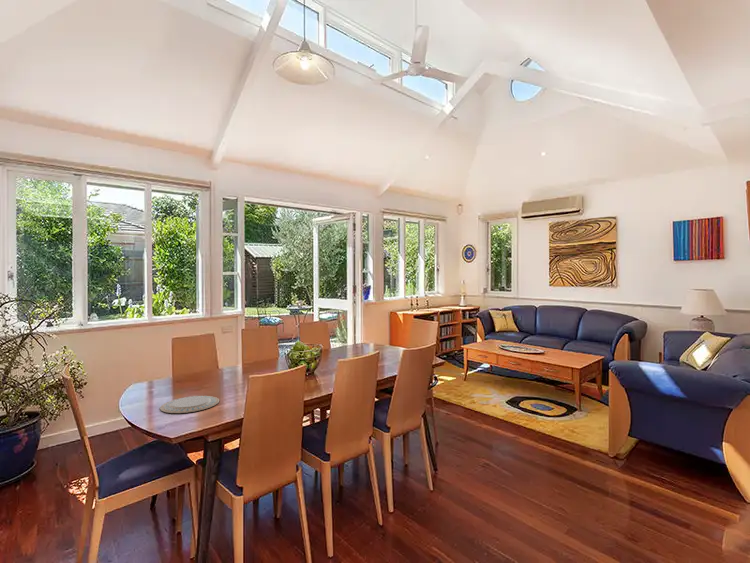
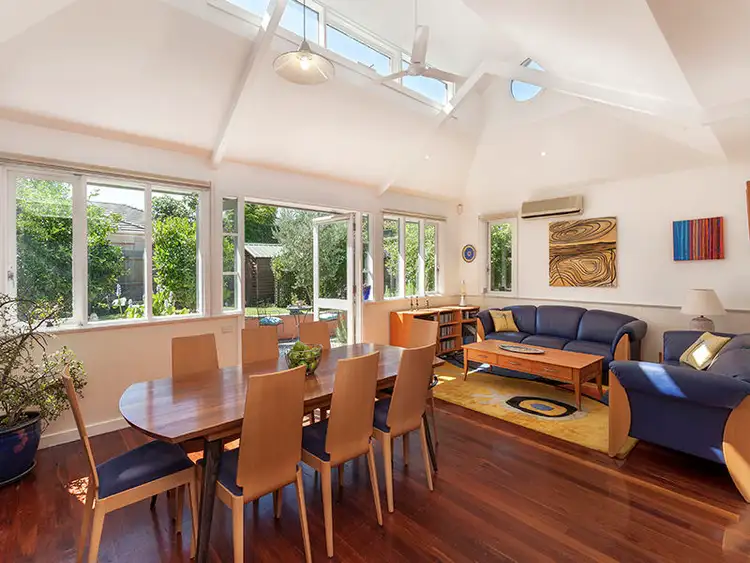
- chinaware [159,395,220,414]
